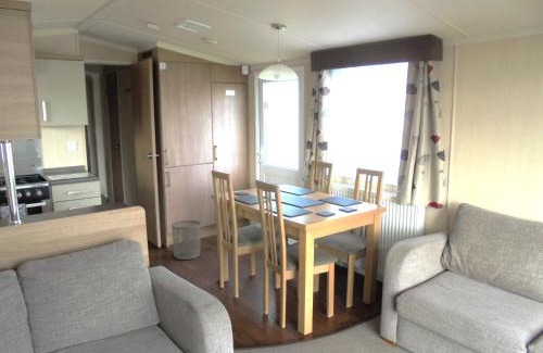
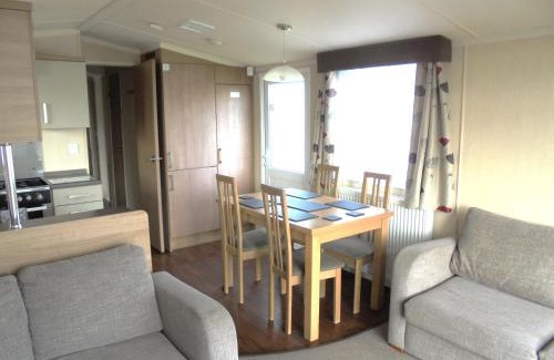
- waste bin [171,219,202,261]
